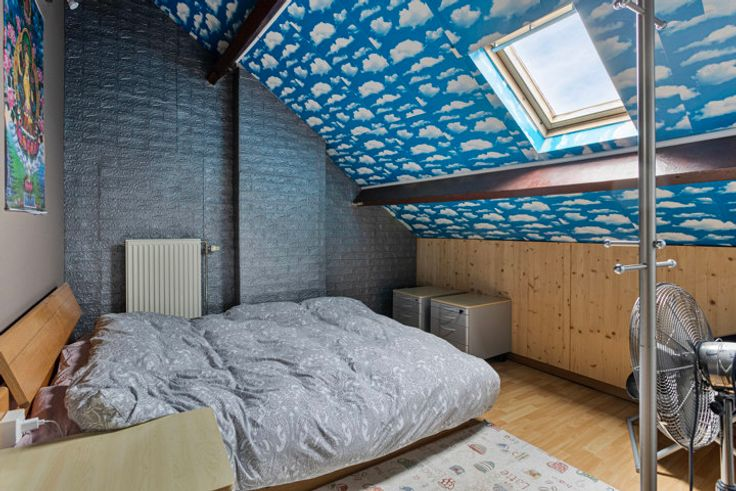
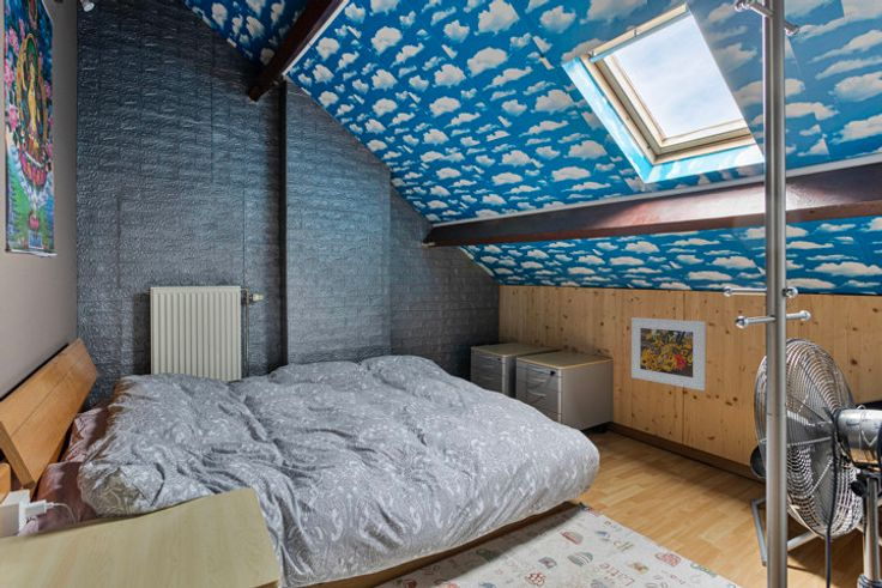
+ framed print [630,316,707,392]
